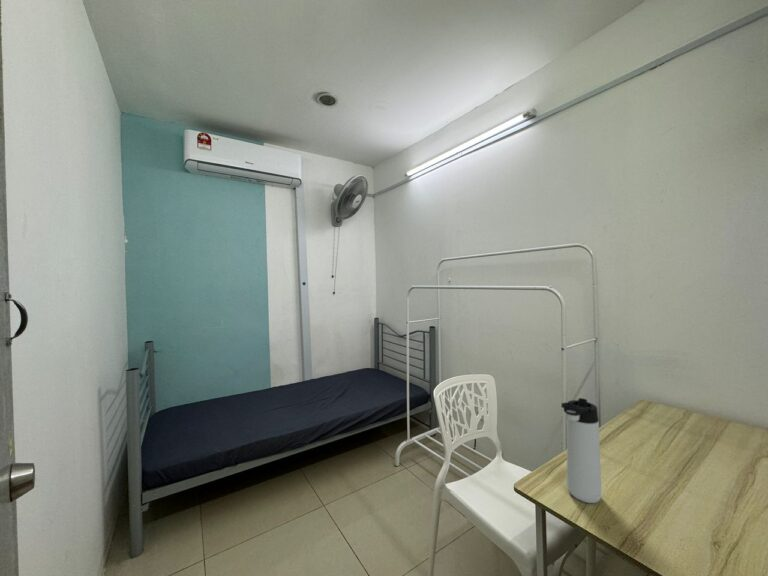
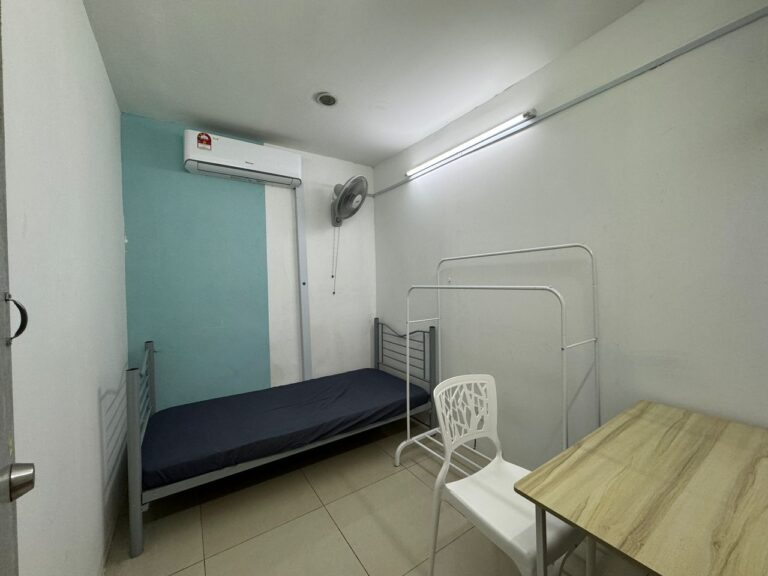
- thermos bottle [560,397,603,504]
